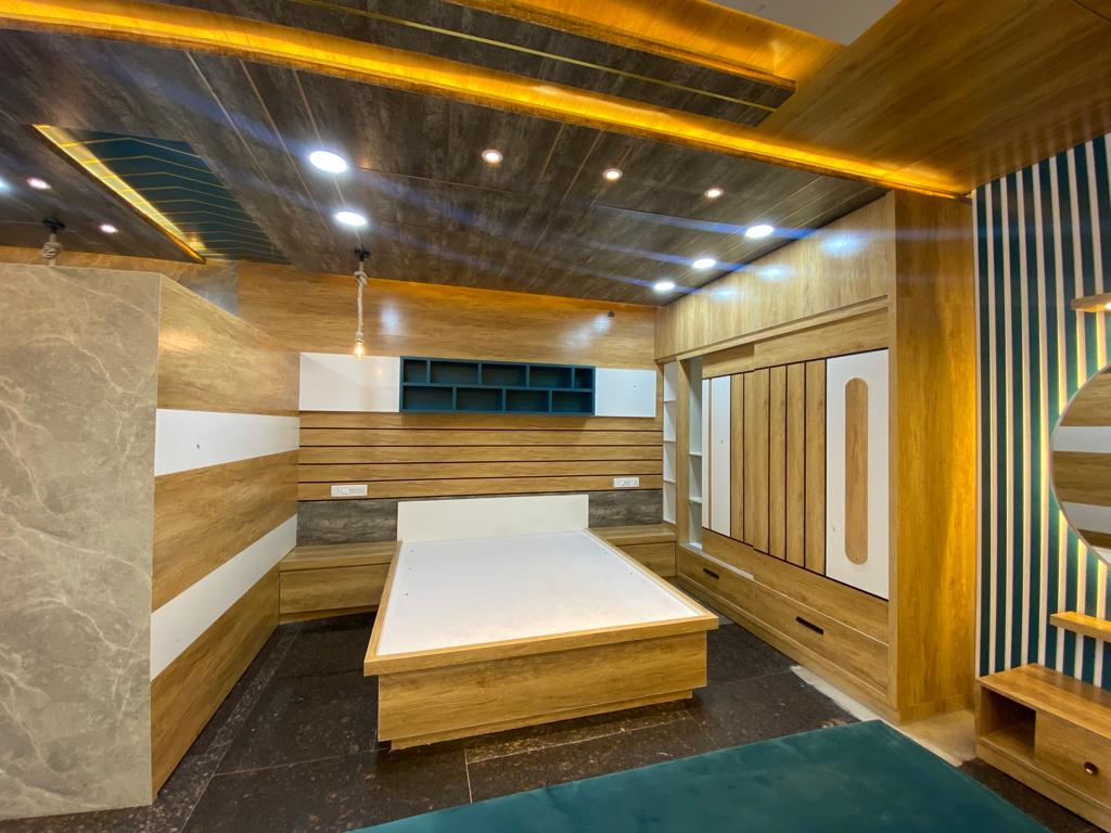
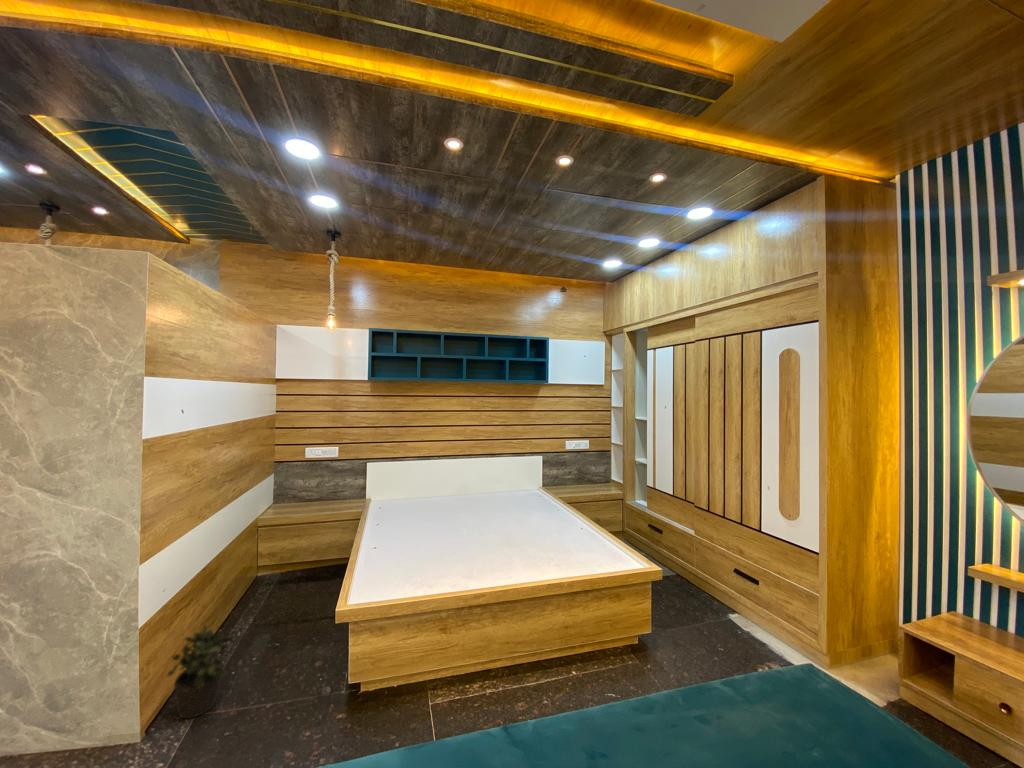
+ potted plant [166,624,233,720]
